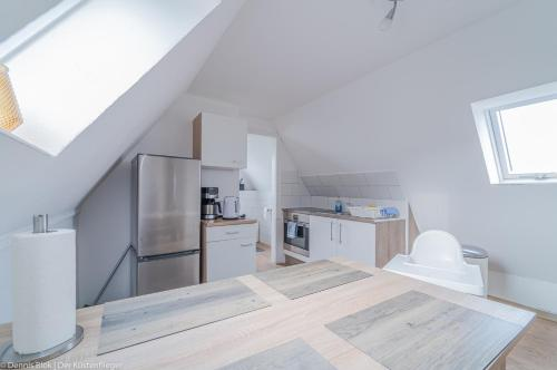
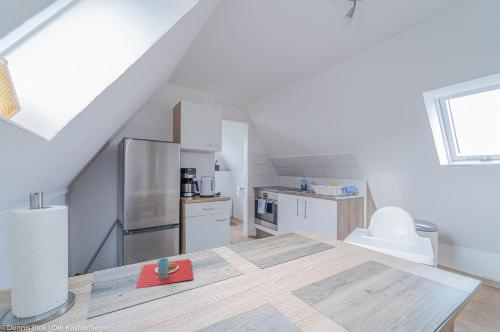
+ placemat [135,257,194,289]
